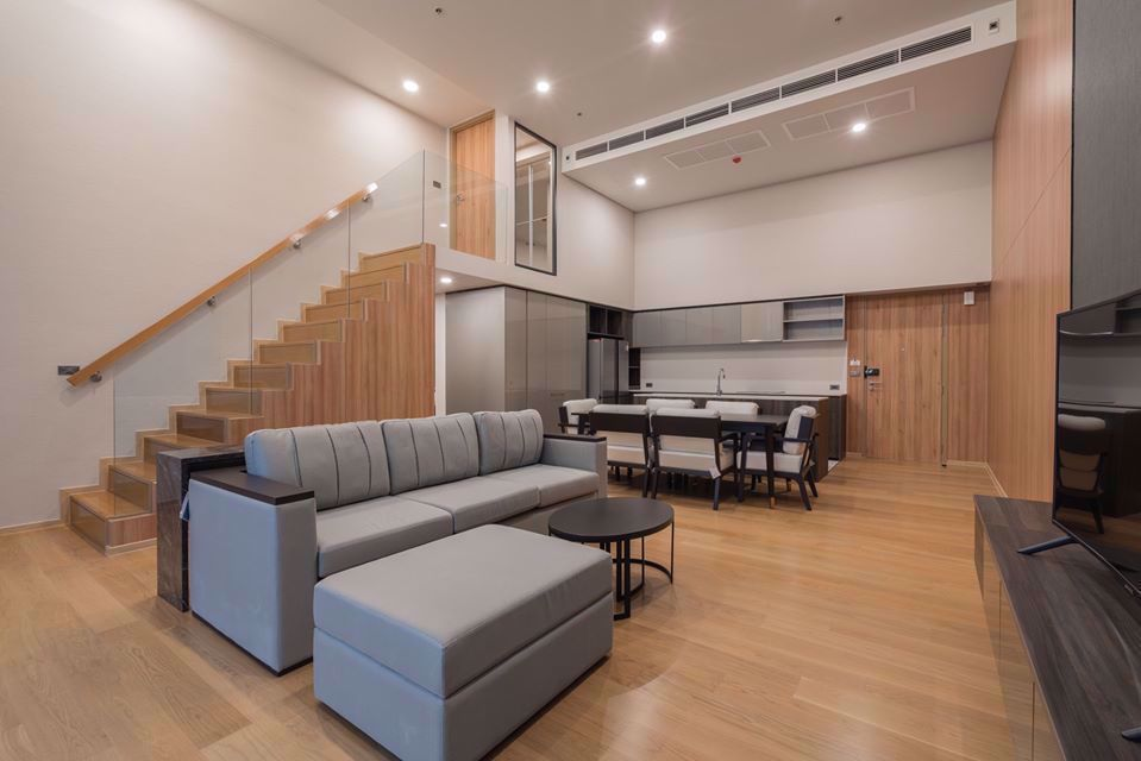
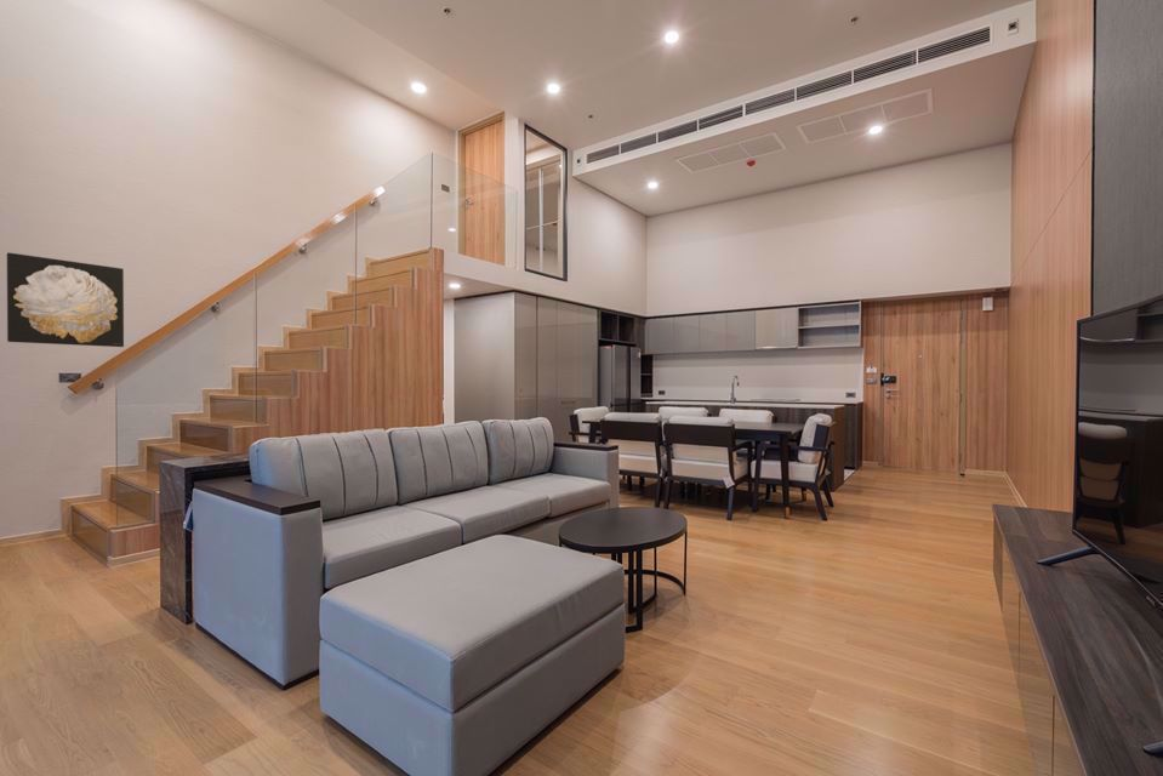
+ wall art [6,252,125,348]
